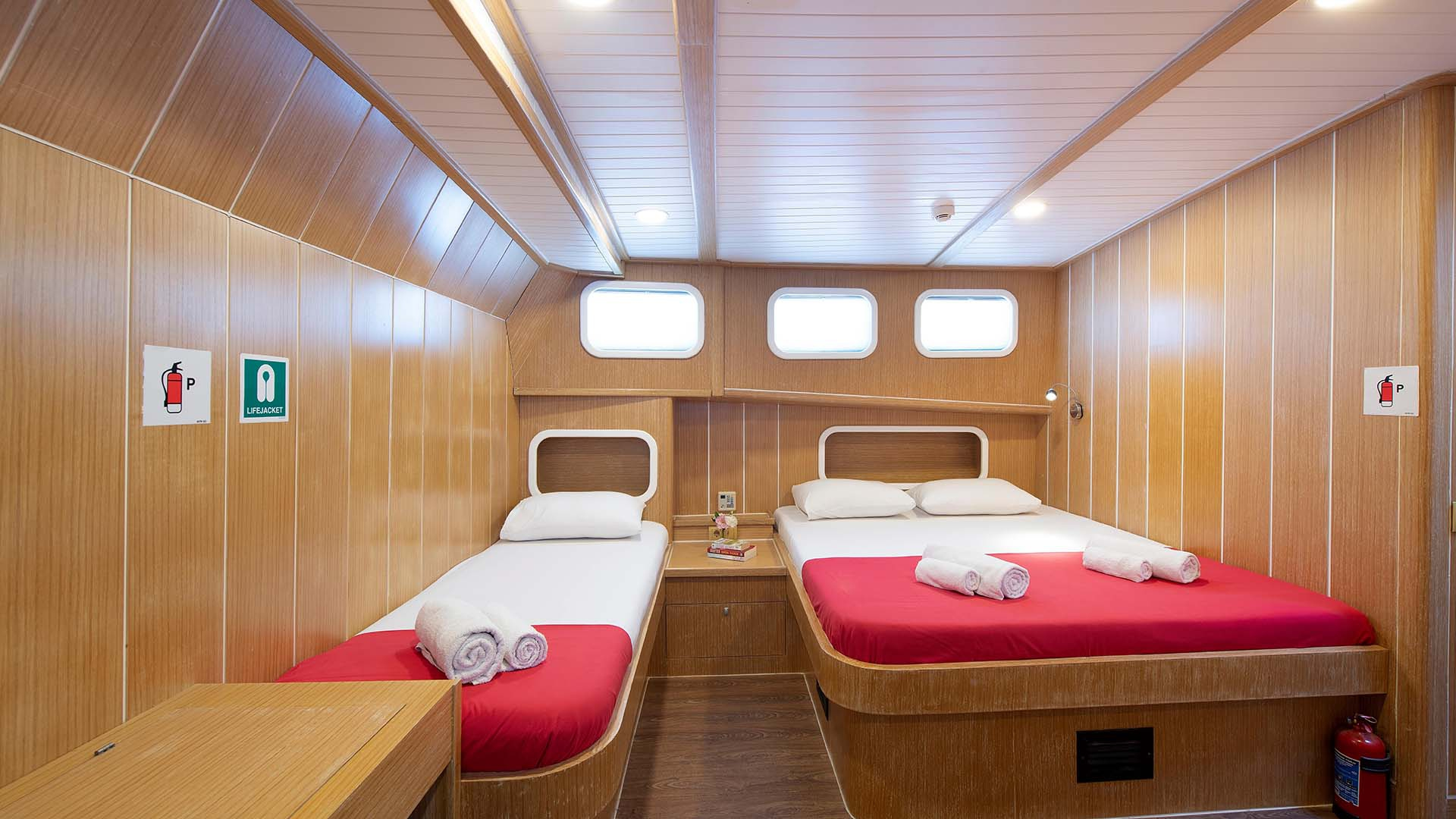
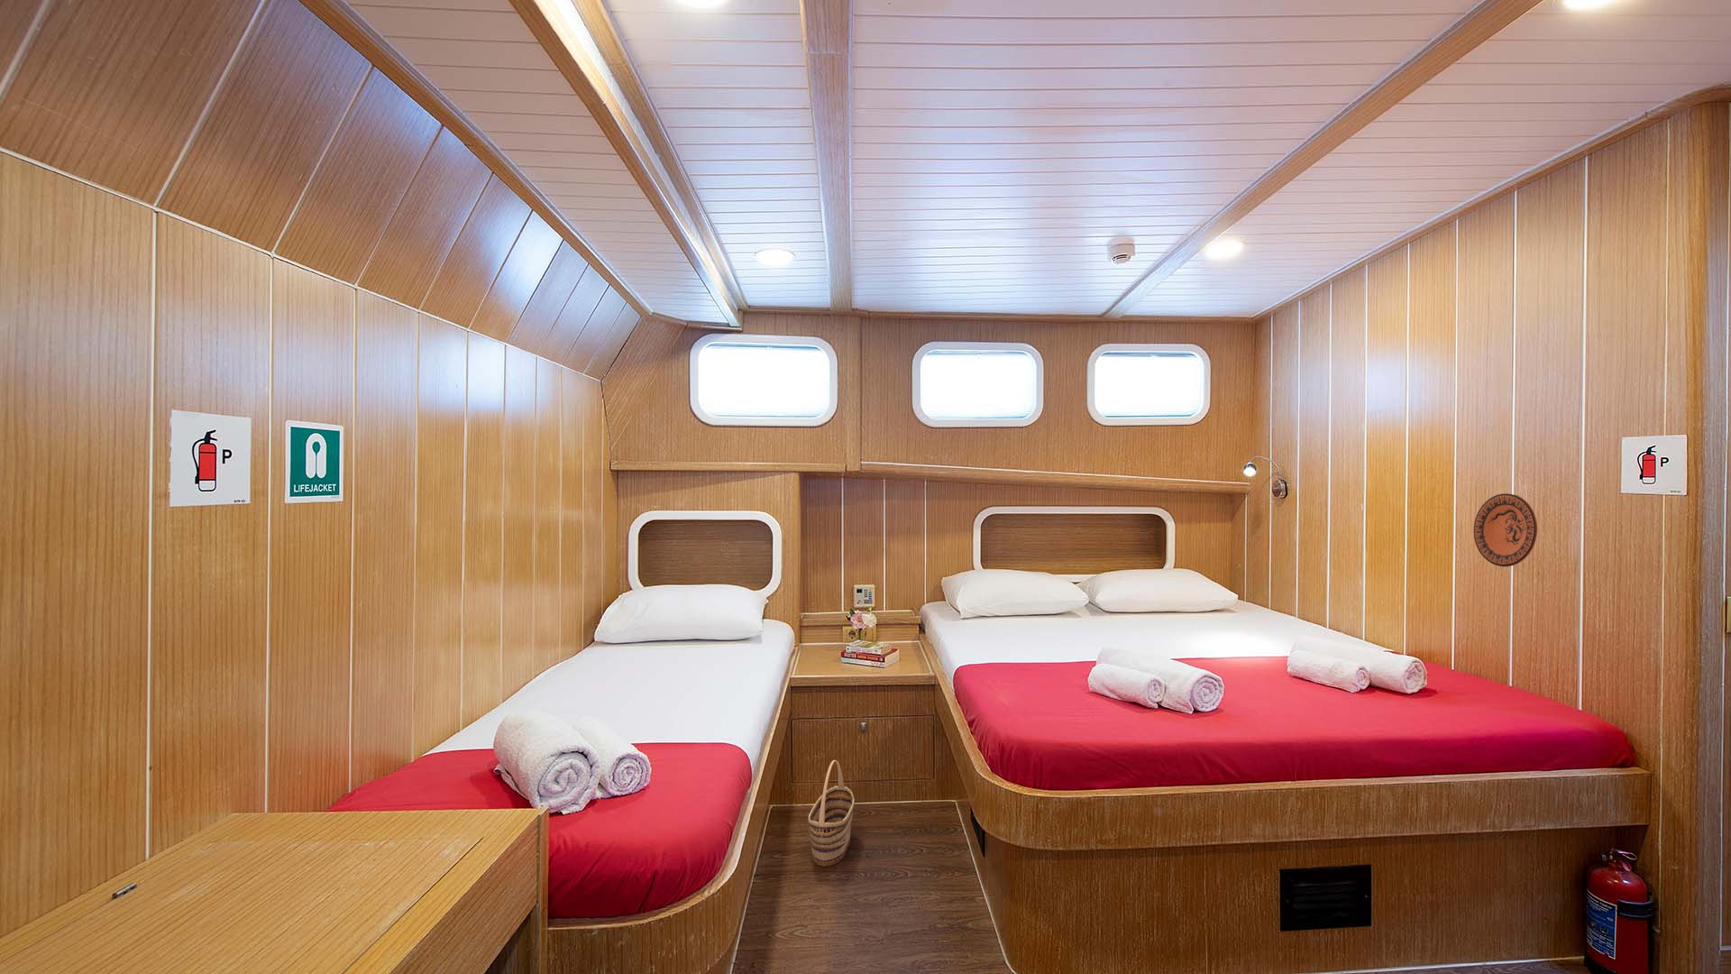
+ basket [807,760,855,868]
+ decorative plate [1473,492,1538,567]
